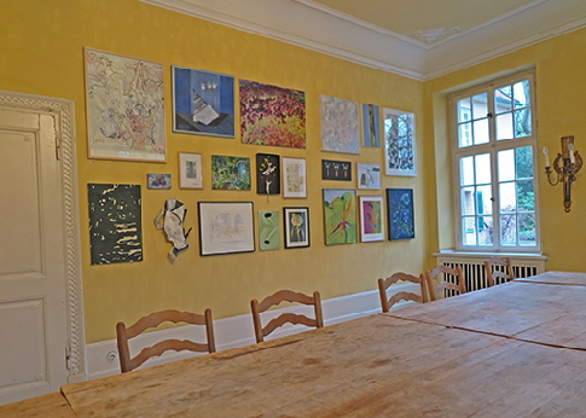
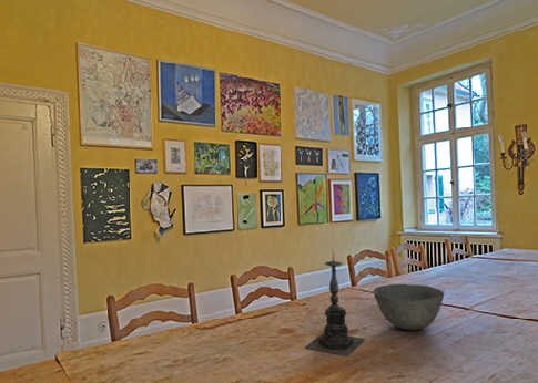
+ bowl [373,283,445,331]
+ candle holder [304,251,366,358]
